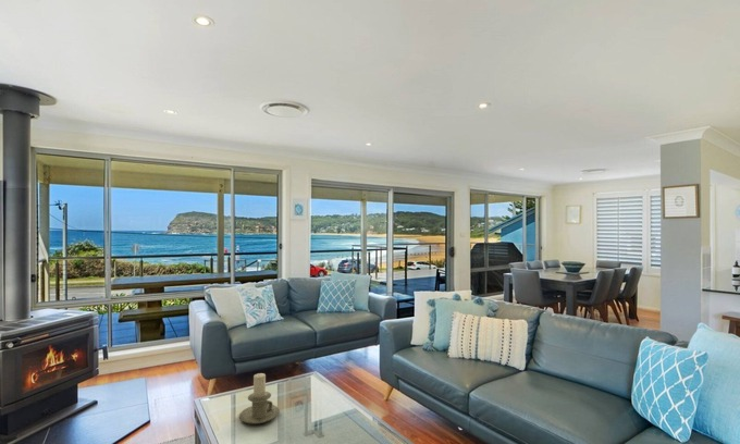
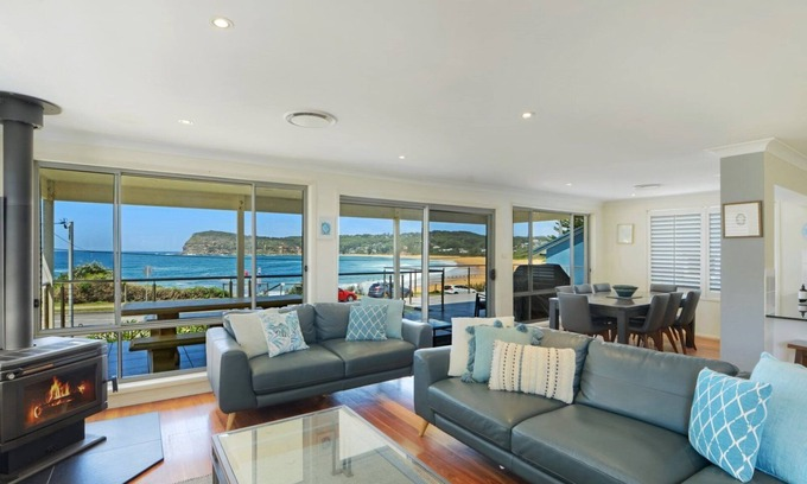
- candle holder [238,372,281,424]
